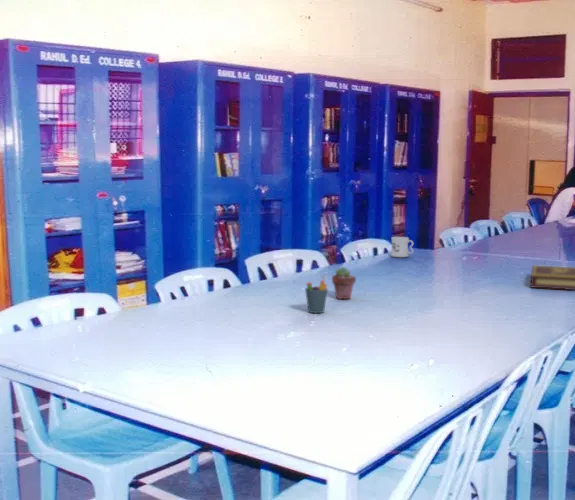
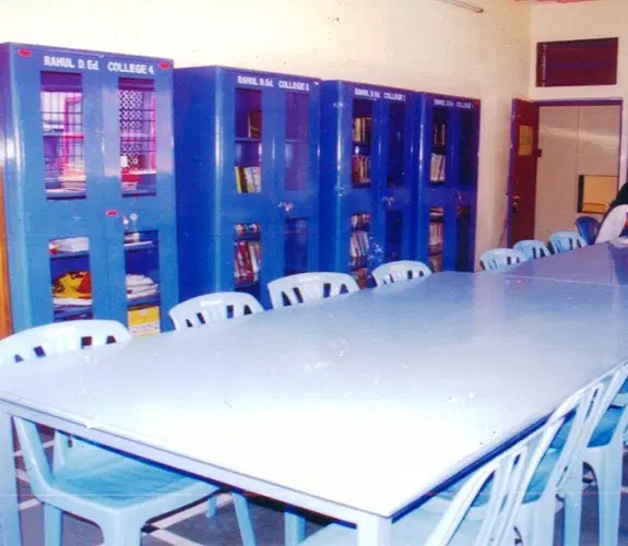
- potted succulent [331,266,357,300]
- mug [390,236,414,258]
- pen holder [304,274,329,314]
- book [529,264,575,291]
